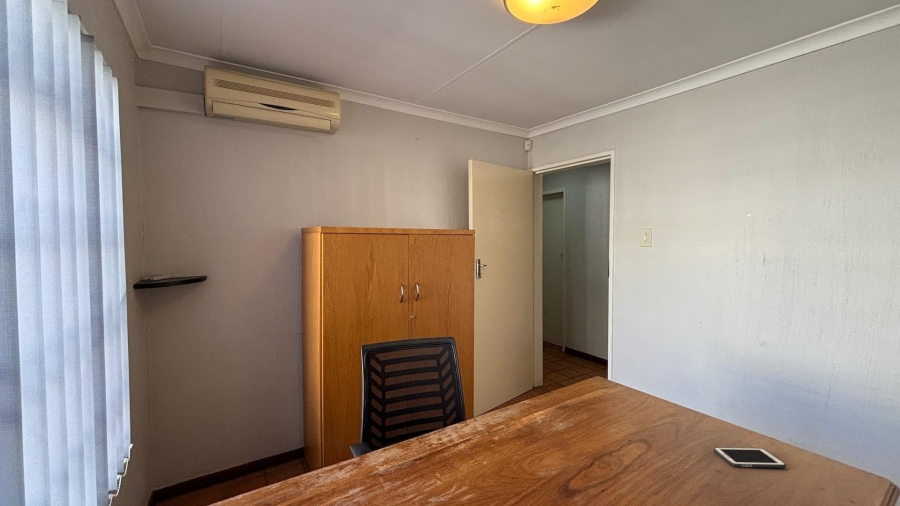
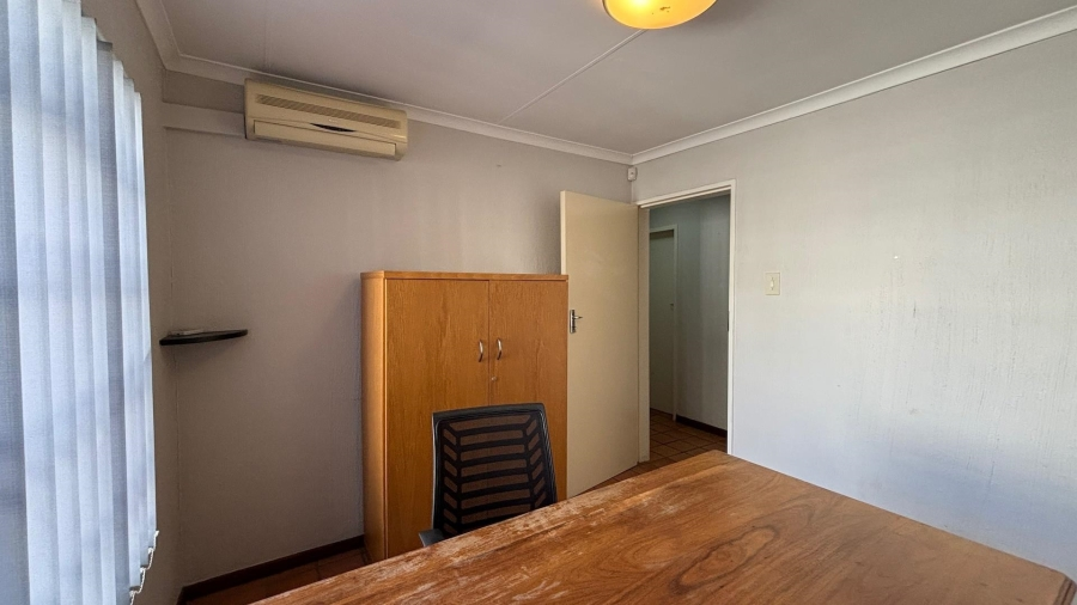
- cell phone [713,446,787,468]
